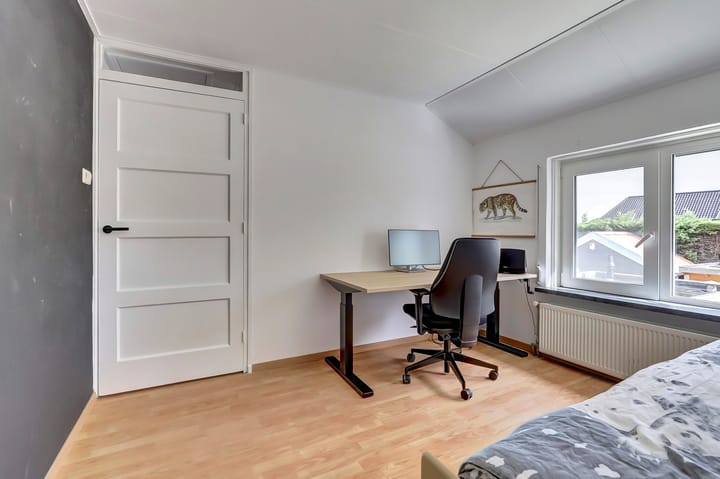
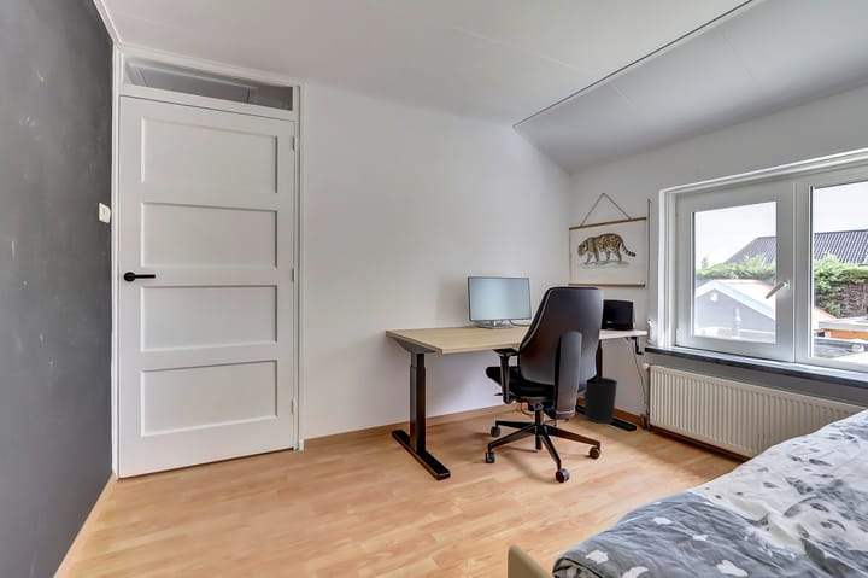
+ wastebasket [582,375,618,425]
